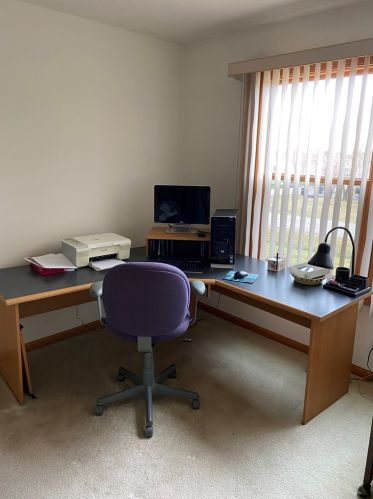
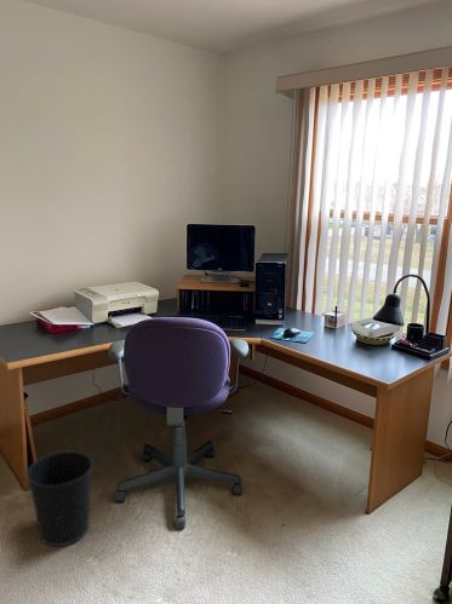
+ wastebasket [25,450,95,547]
